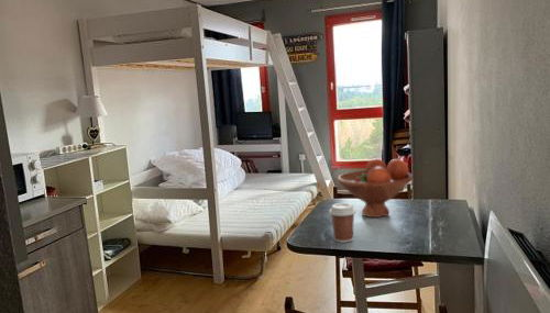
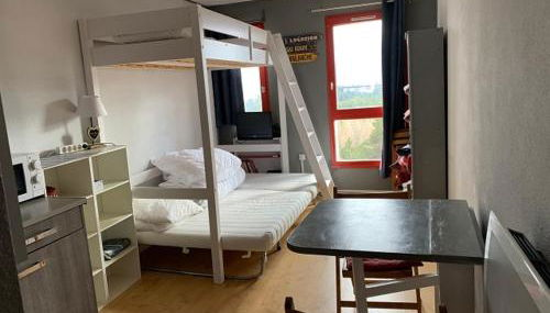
- fruit bowl [336,157,414,219]
- coffee cup [328,202,356,244]
